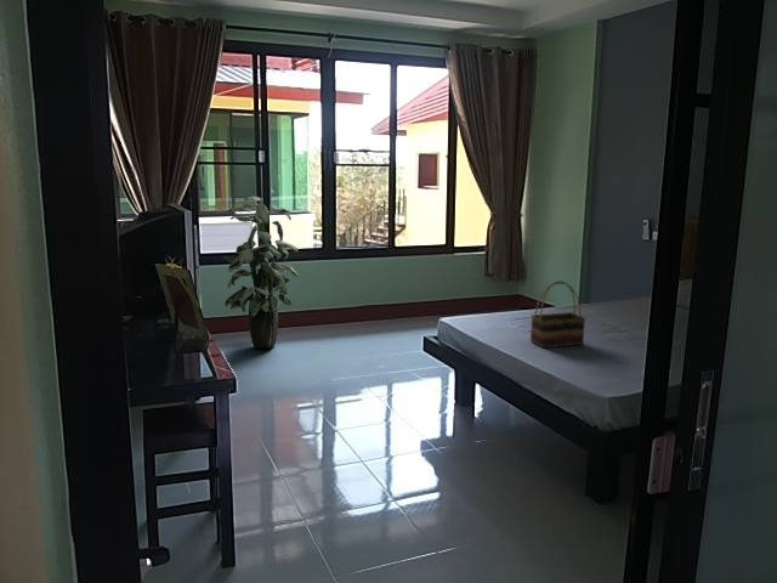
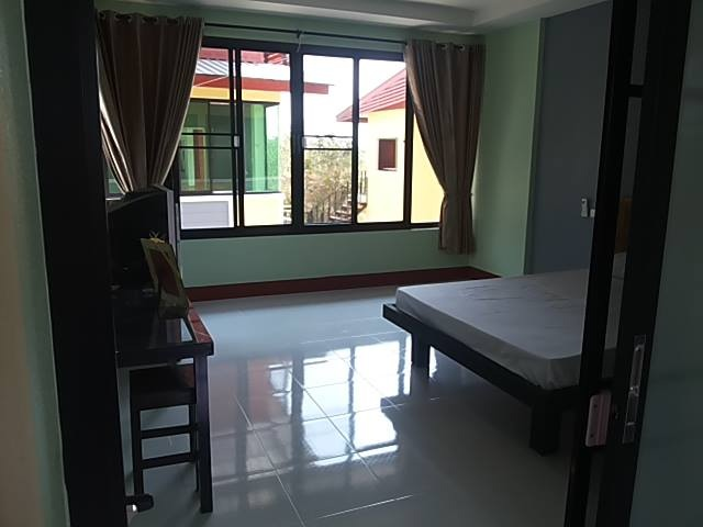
- woven basket [529,281,586,349]
- indoor plant [222,196,300,349]
